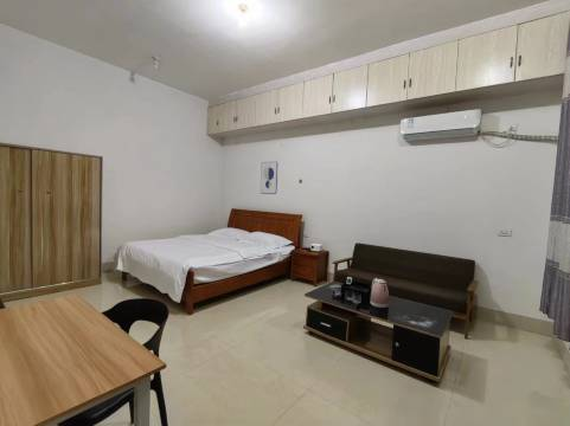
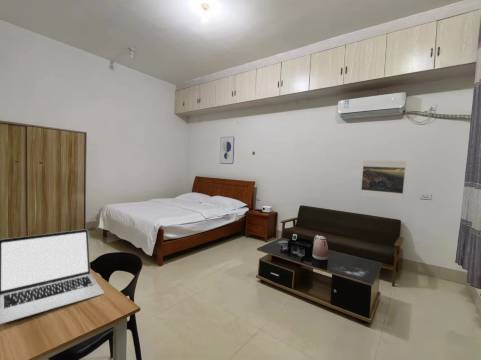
+ laptop [0,228,105,325]
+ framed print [360,160,407,201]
